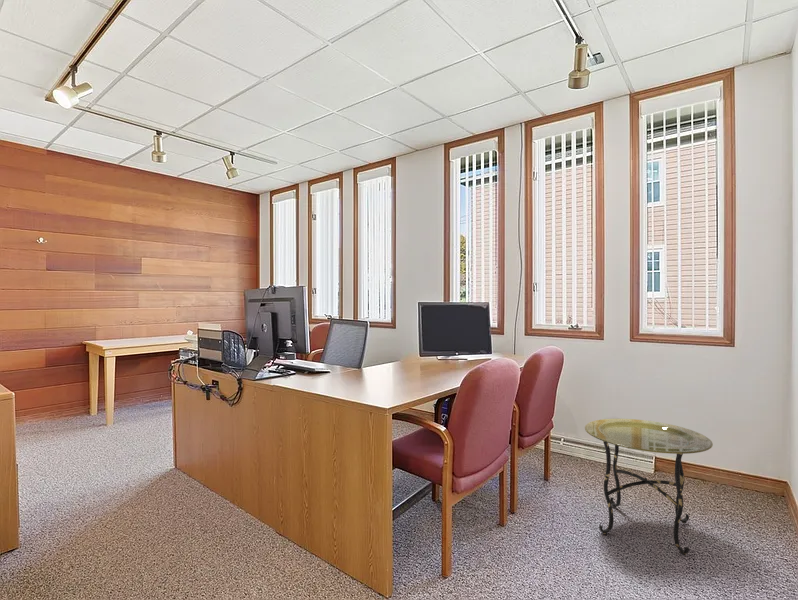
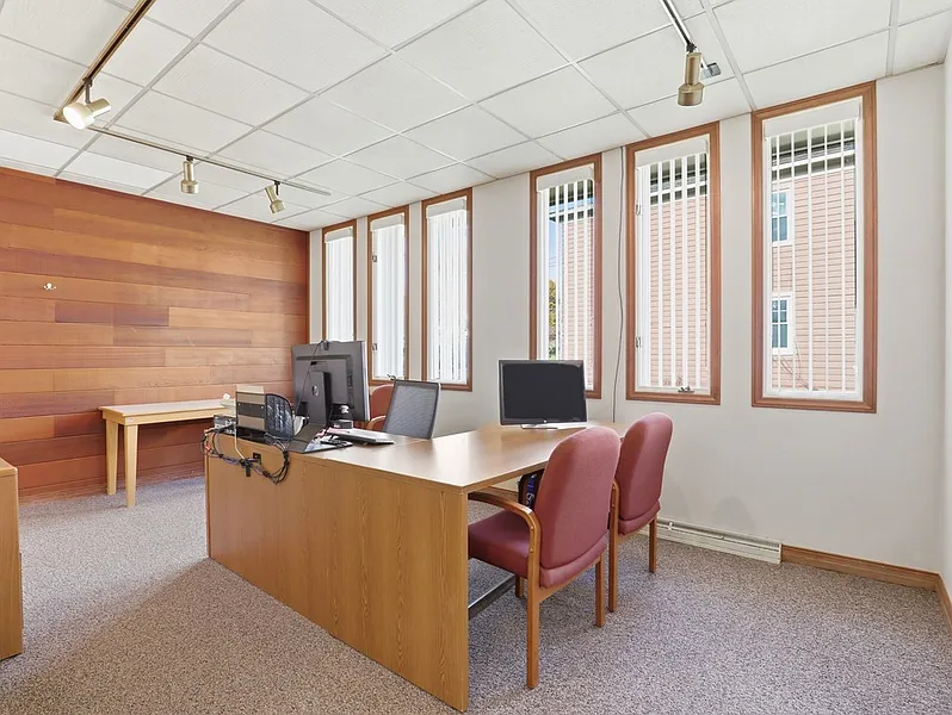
- side table [584,418,714,556]
